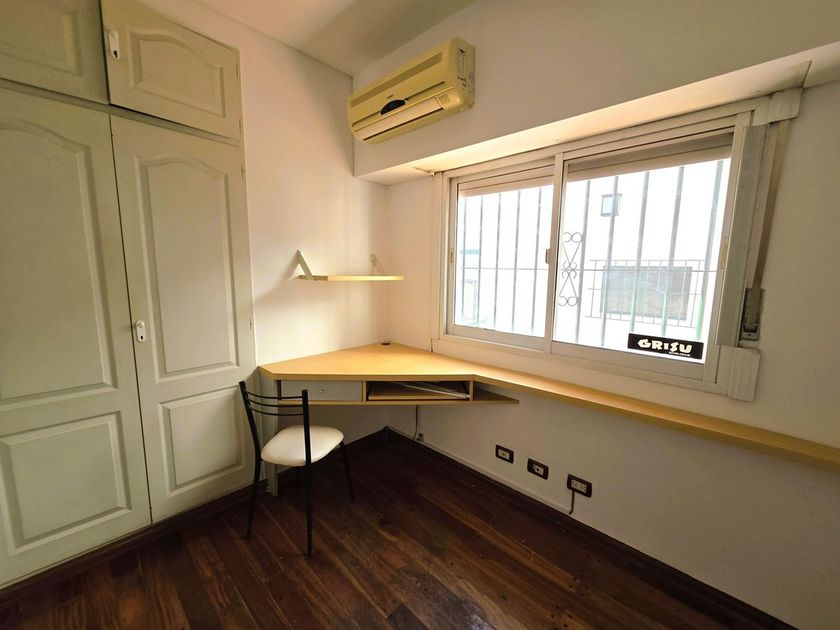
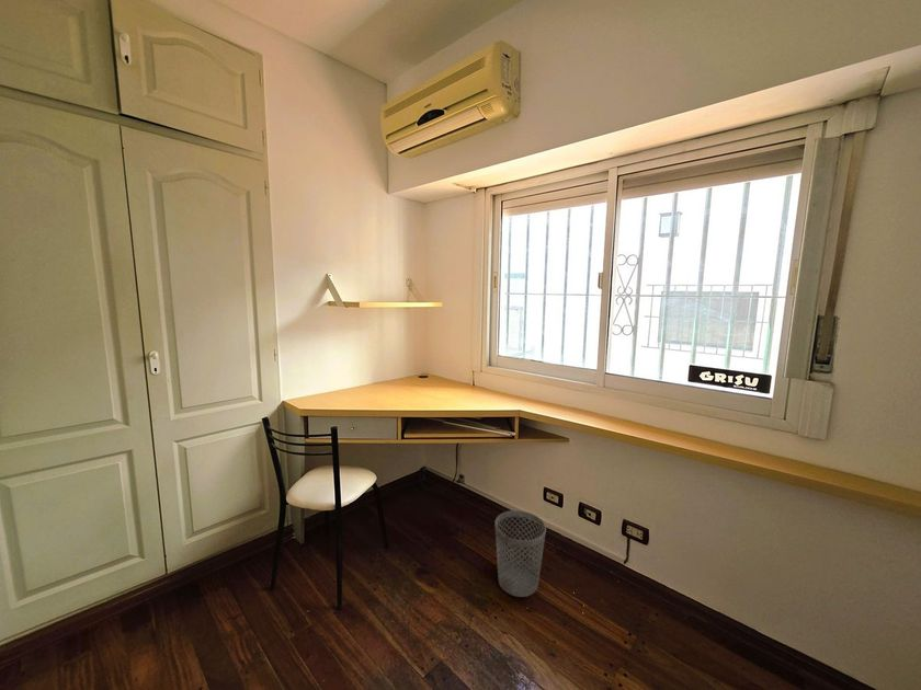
+ wastebasket [494,509,547,598]
